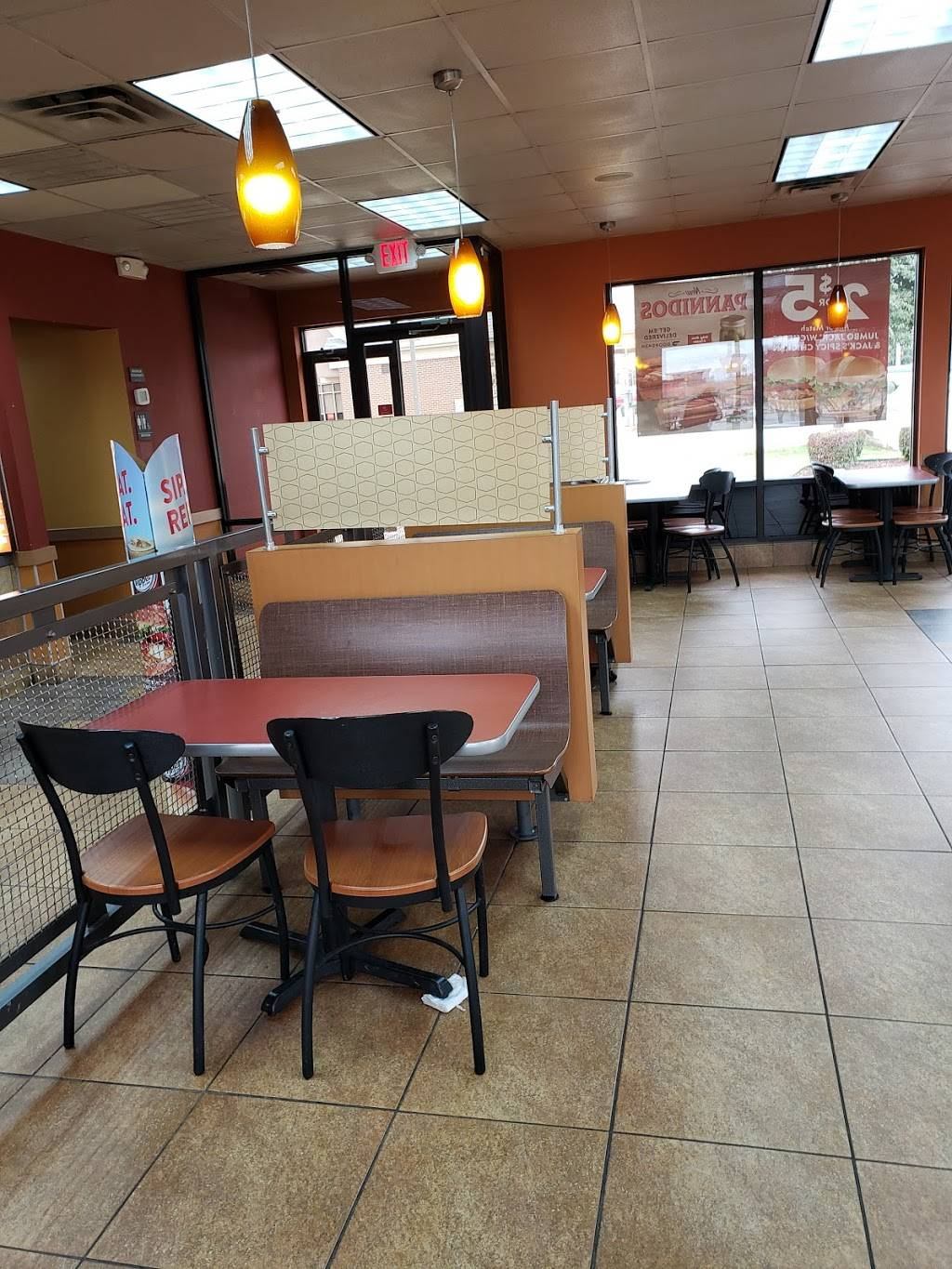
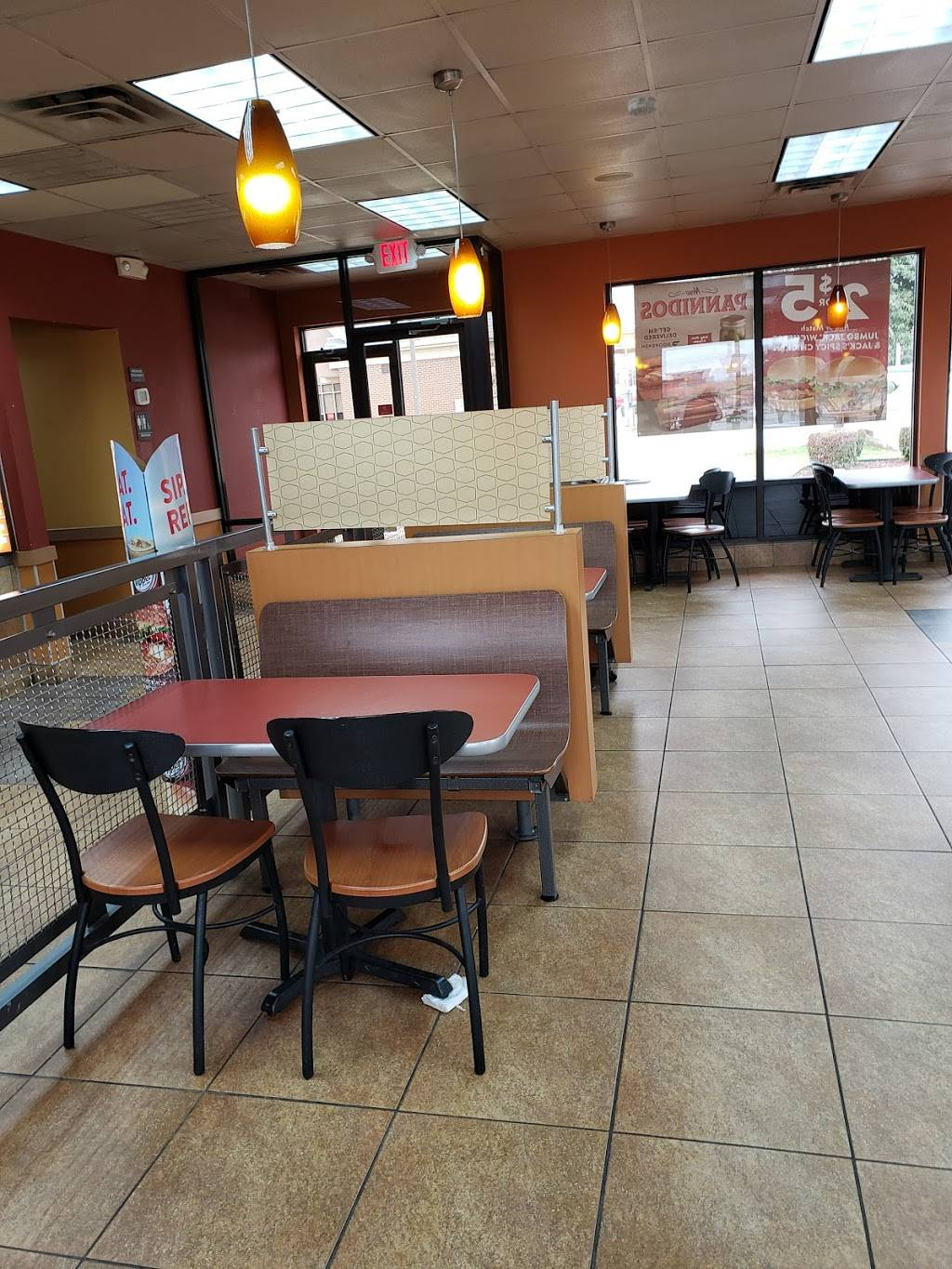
+ smoke detector [627,95,658,117]
